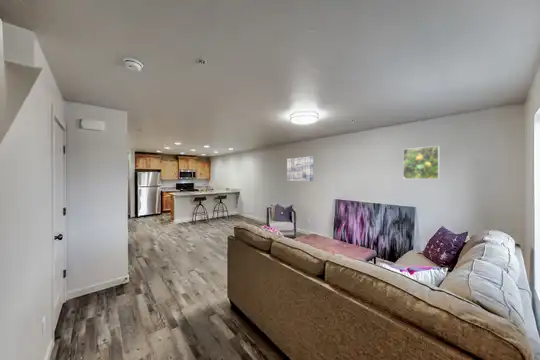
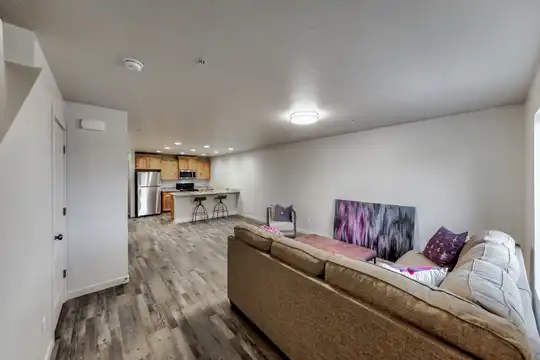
- wall art [286,155,314,182]
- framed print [402,145,440,180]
